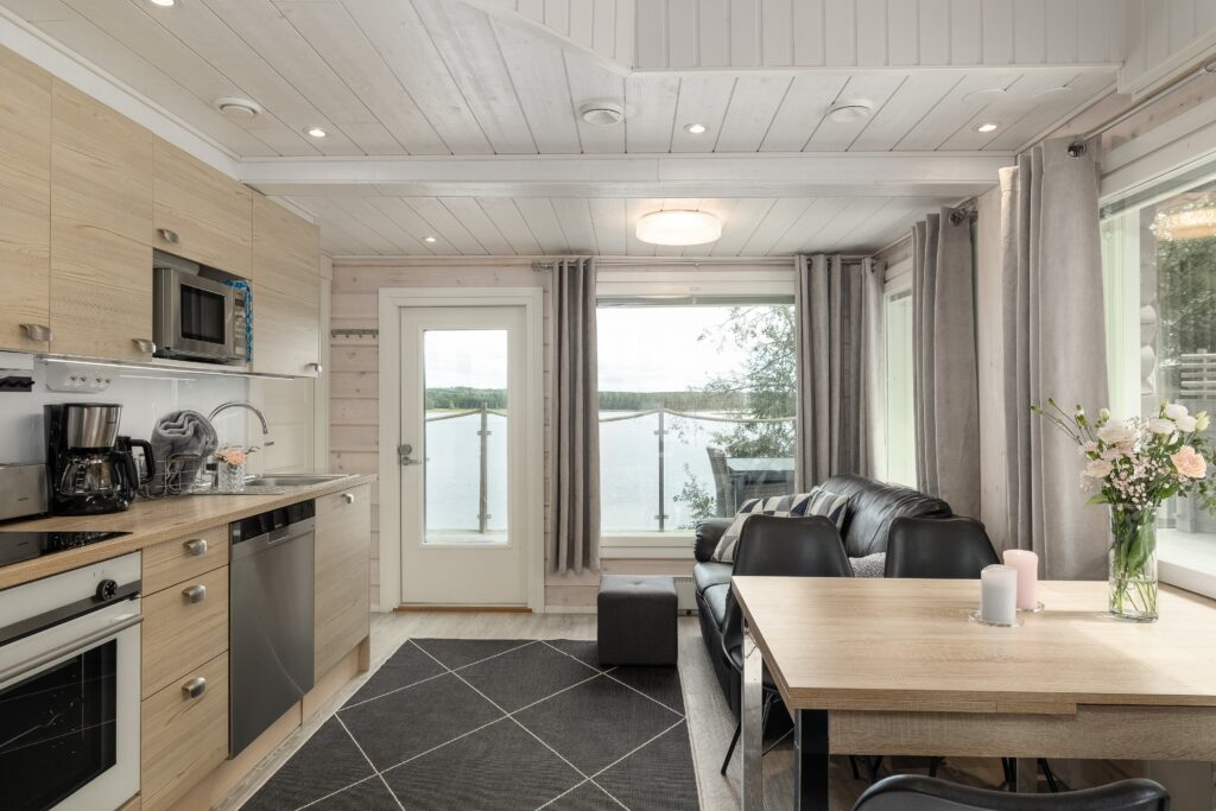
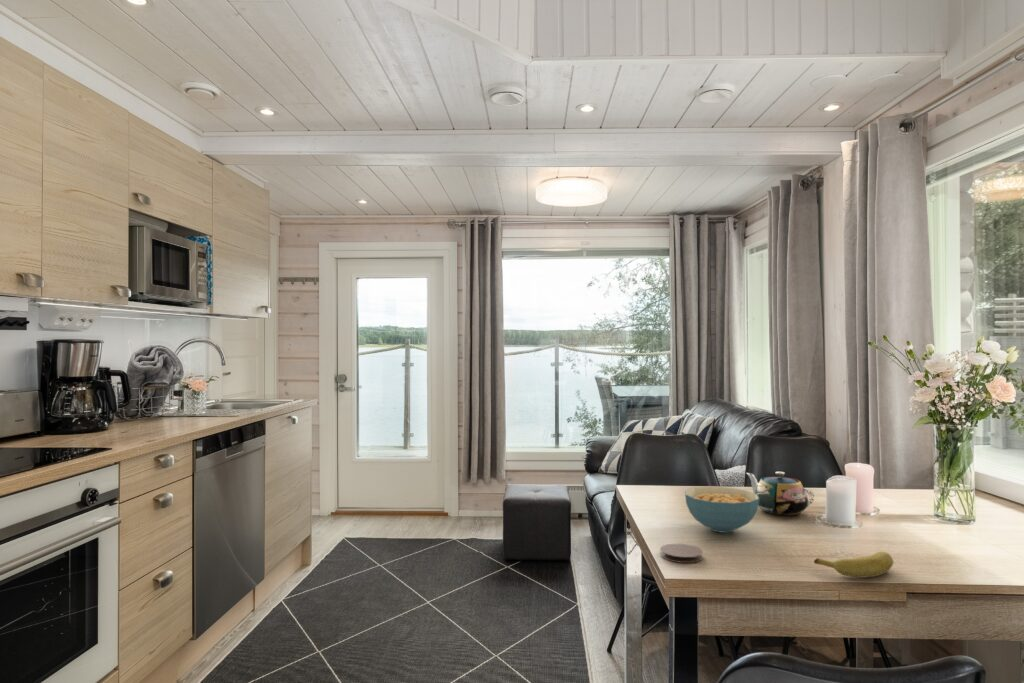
+ teapot [745,471,815,516]
+ banana [813,551,894,578]
+ cereal bowl [684,486,759,534]
+ coaster [659,543,704,564]
